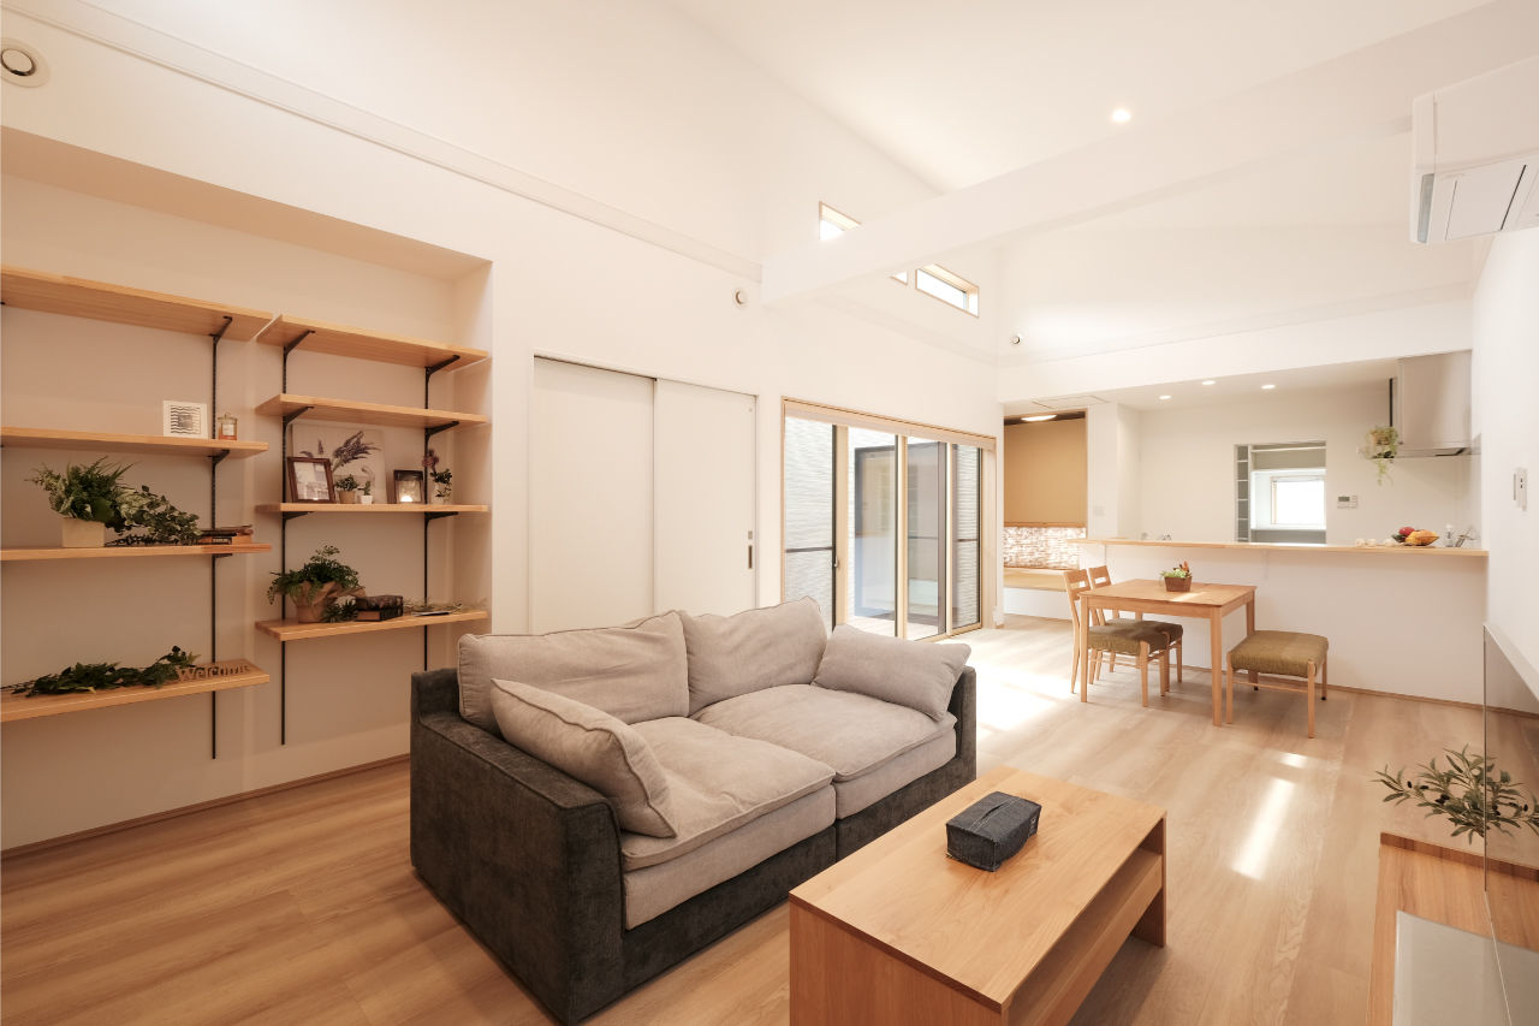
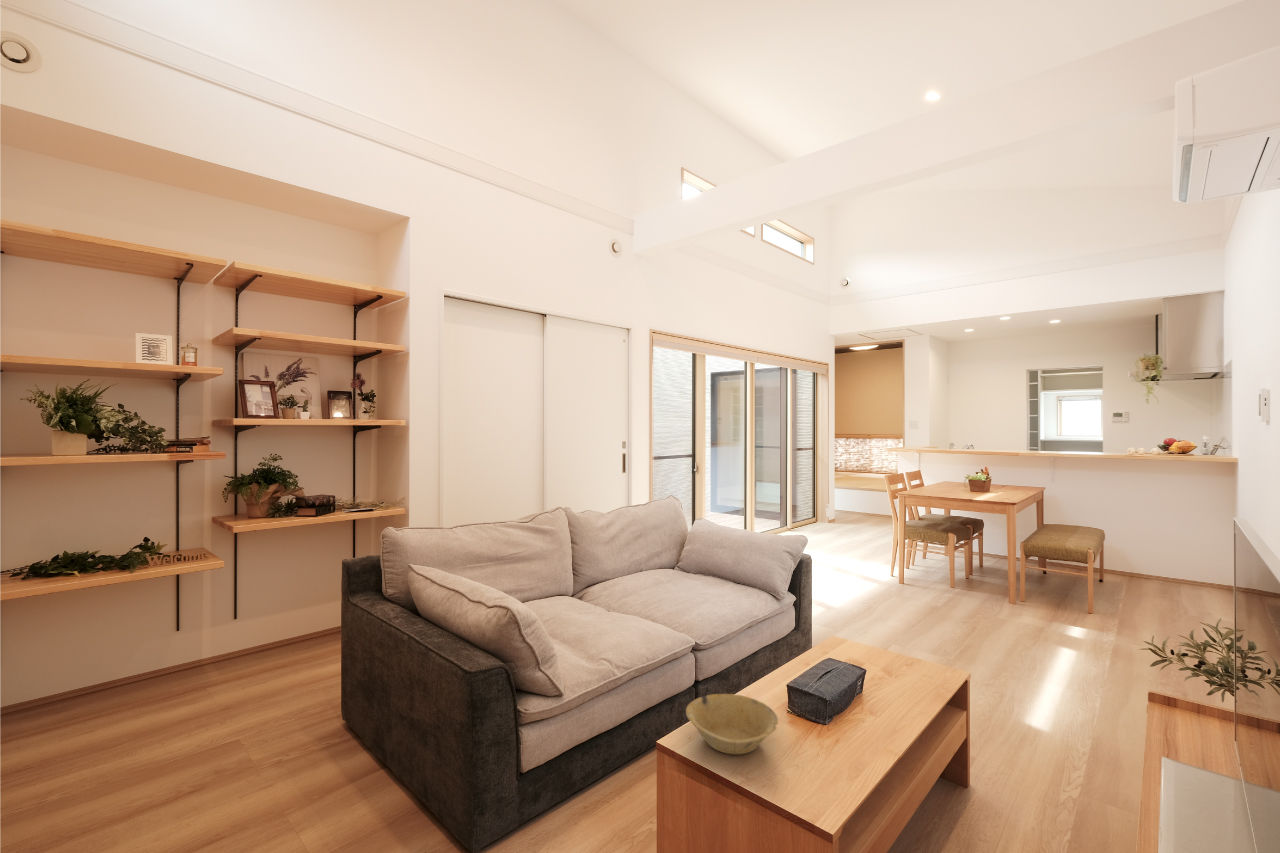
+ bowl [685,693,779,756]
